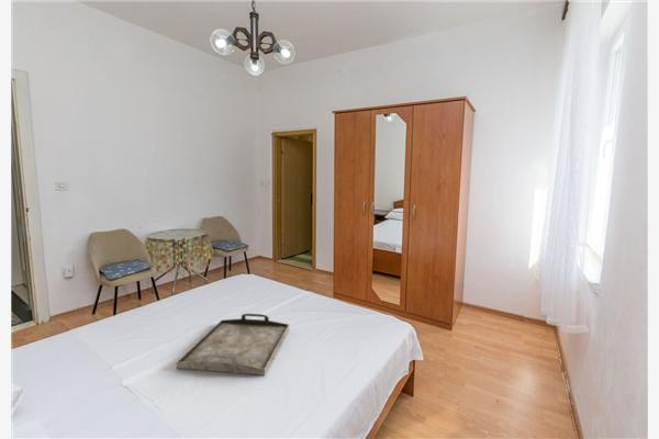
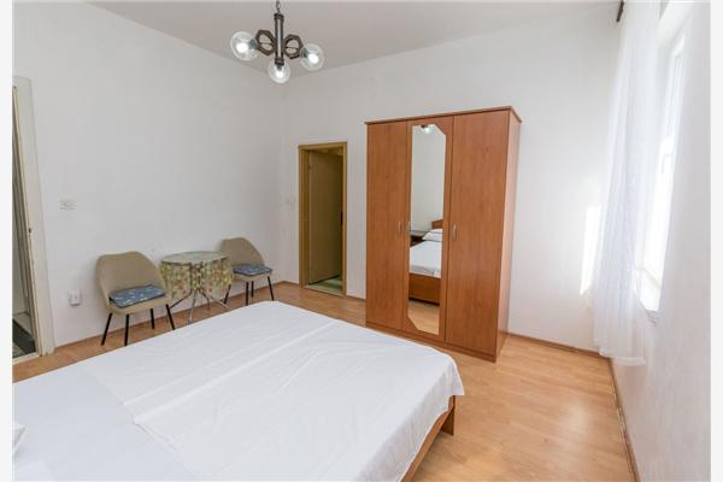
- serving tray [176,313,290,376]
